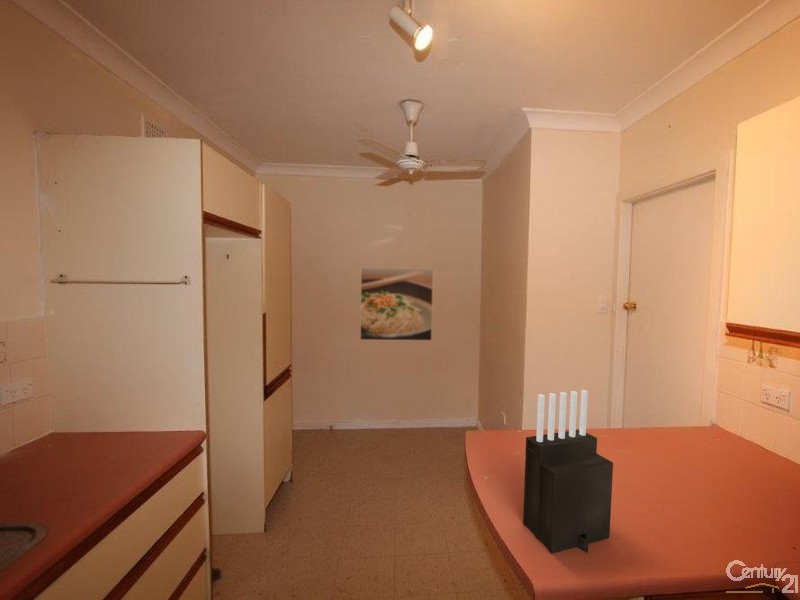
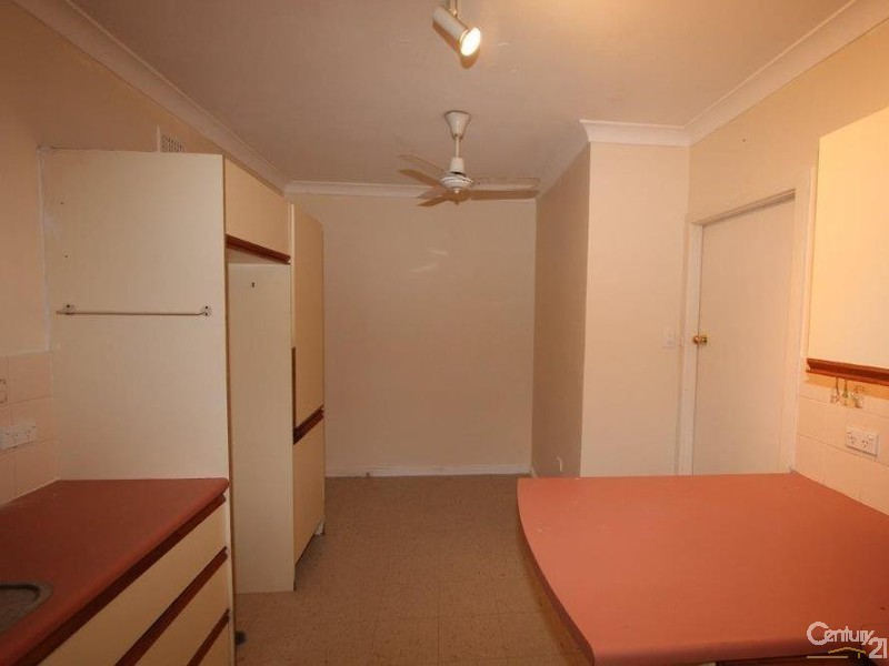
- knife block [522,389,614,554]
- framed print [359,267,434,342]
